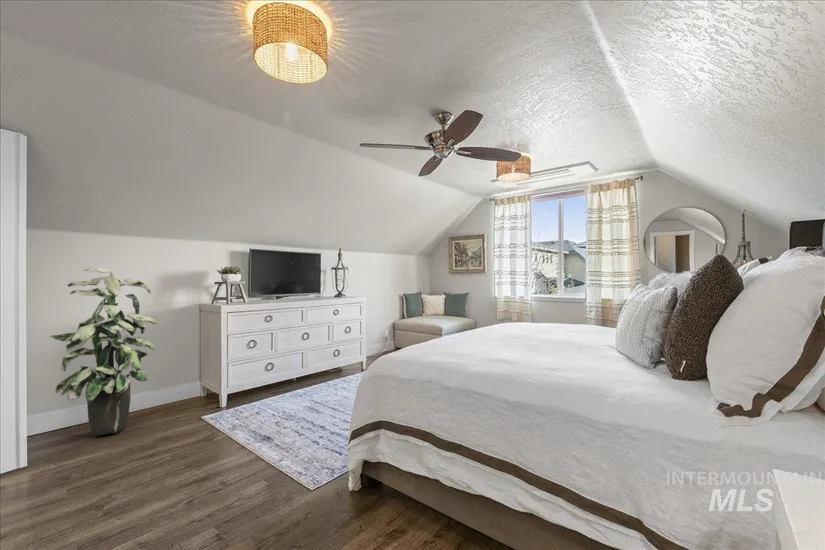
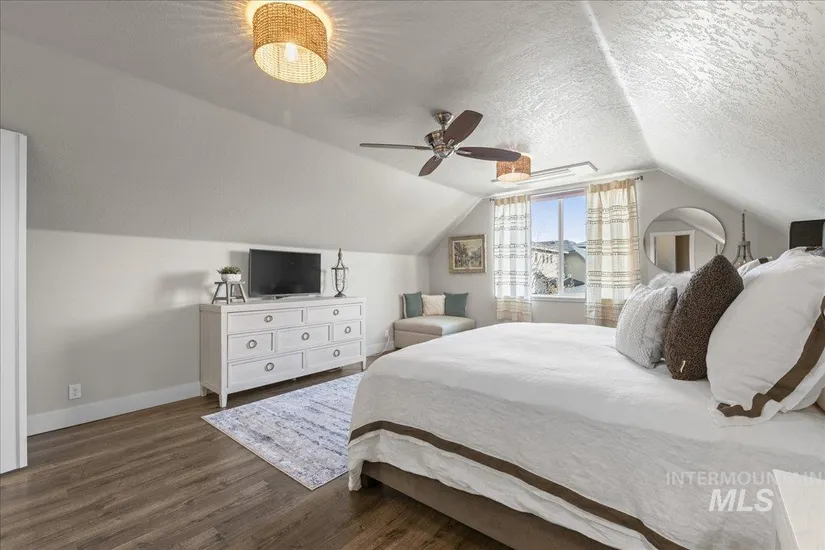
- indoor plant [49,267,157,437]
